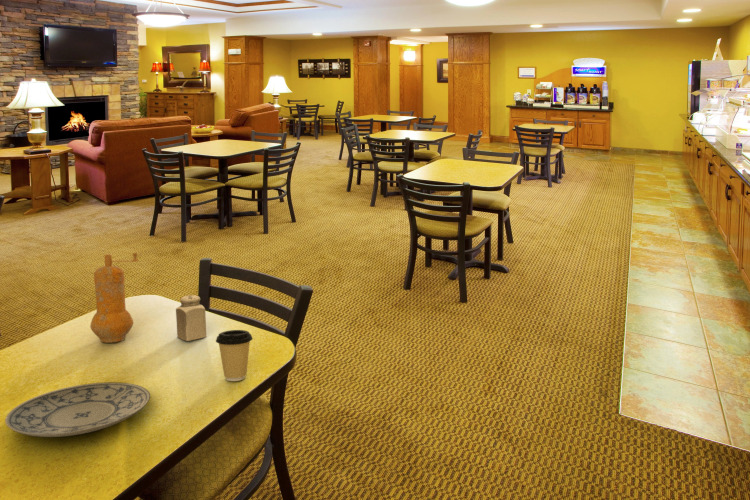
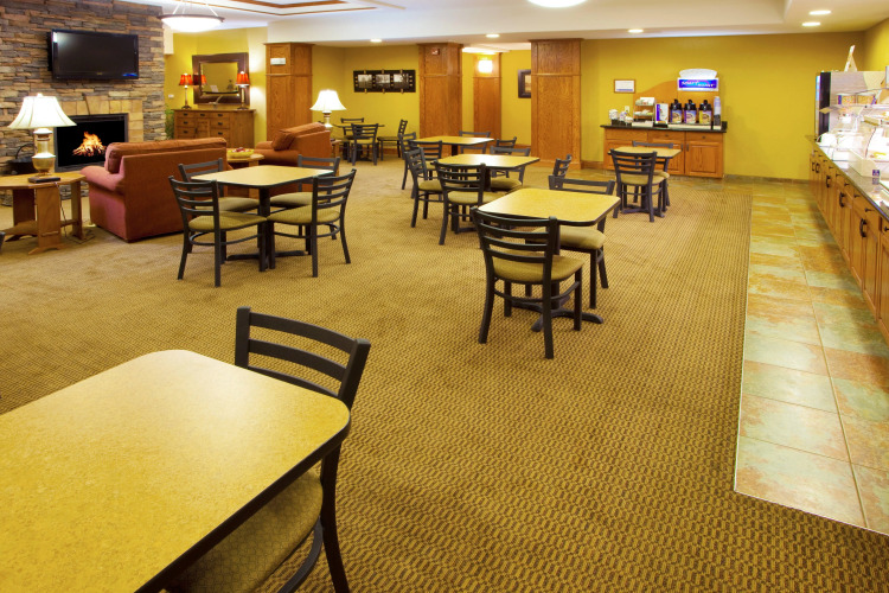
- coffee cup [215,329,254,382]
- salt shaker [175,294,207,342]
- plate [4,381,151,438]
- pepper mill [89,252,140,344]
